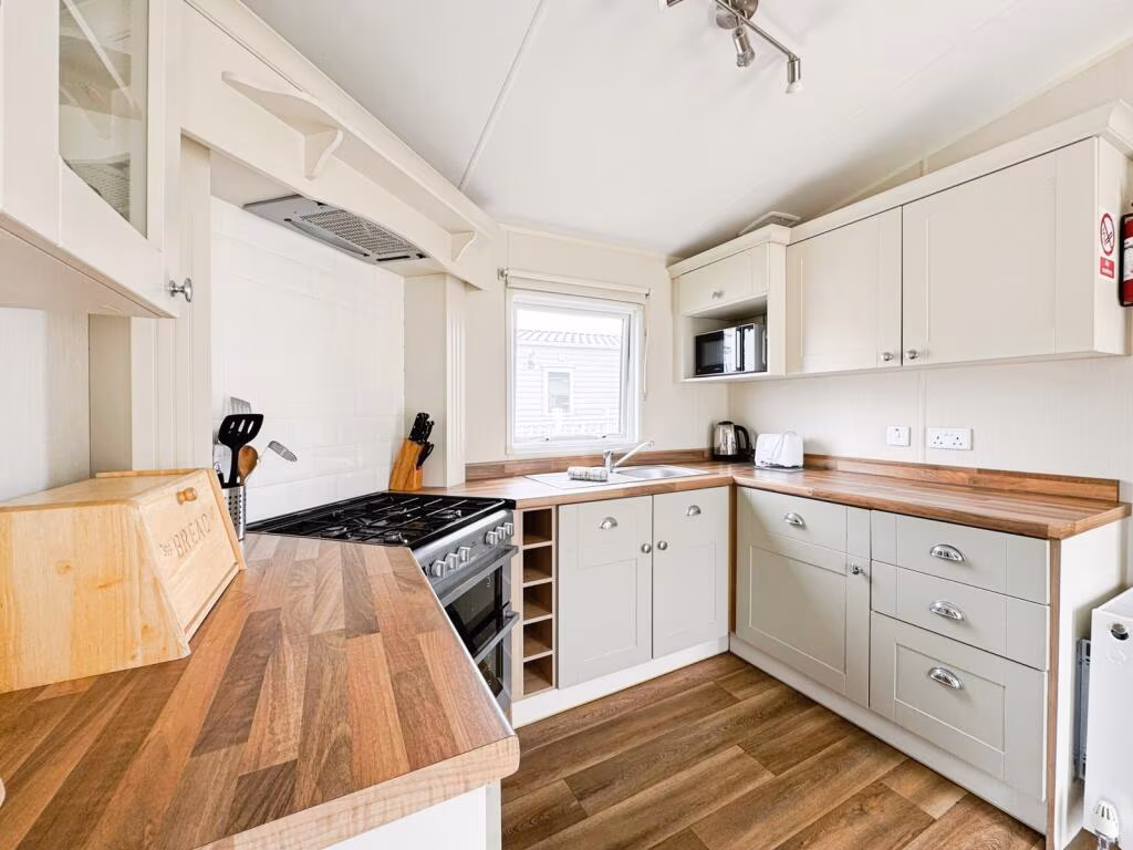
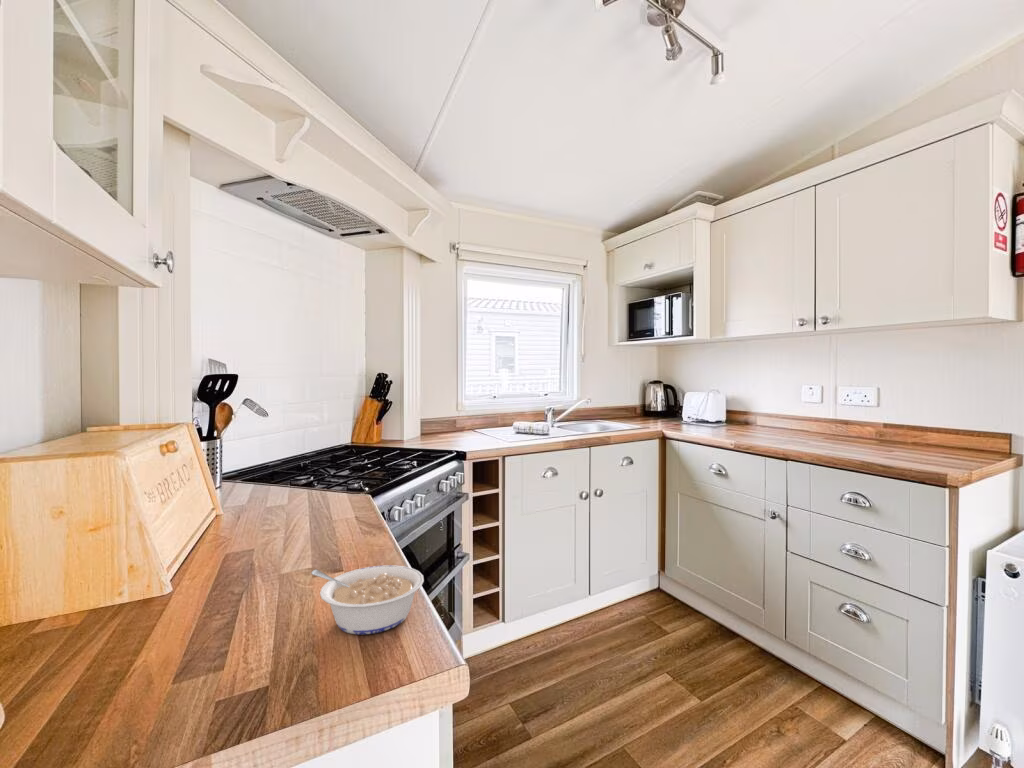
+ legume [310,564,425,635]
